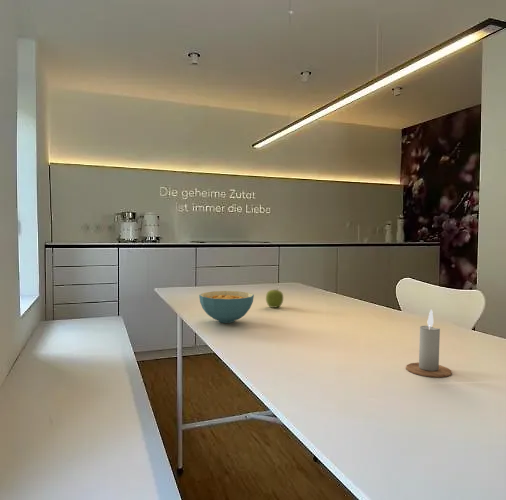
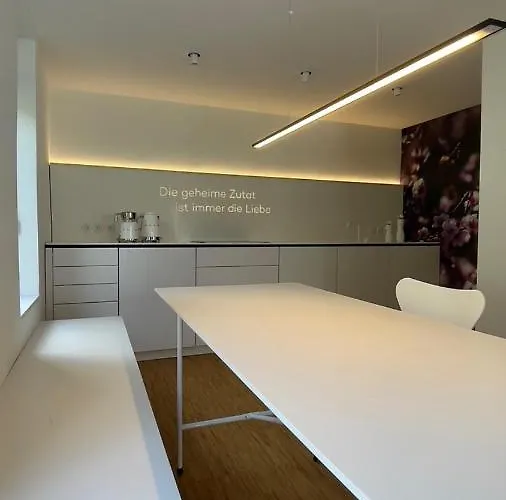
- fruit [265,288,284,309]
- candle [405,309,453,378]
- cereal bowl [198,290,255,324]
